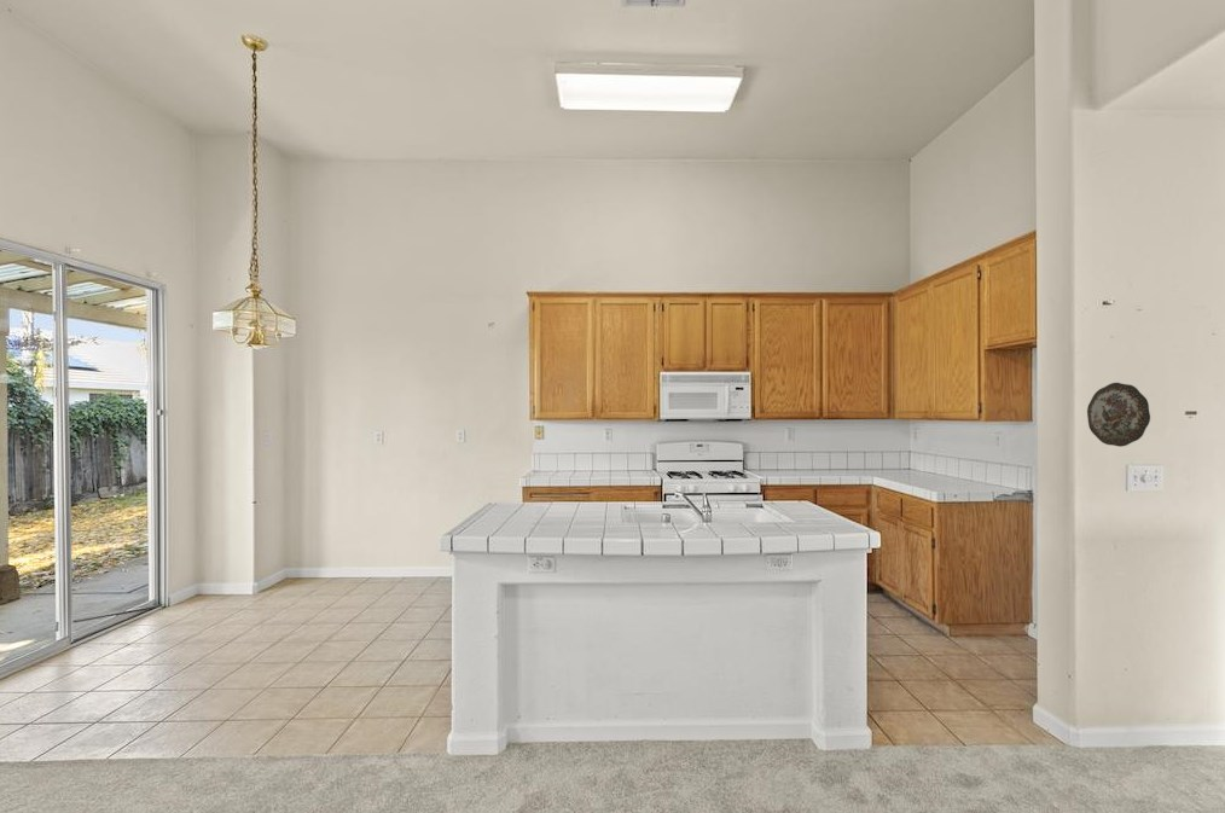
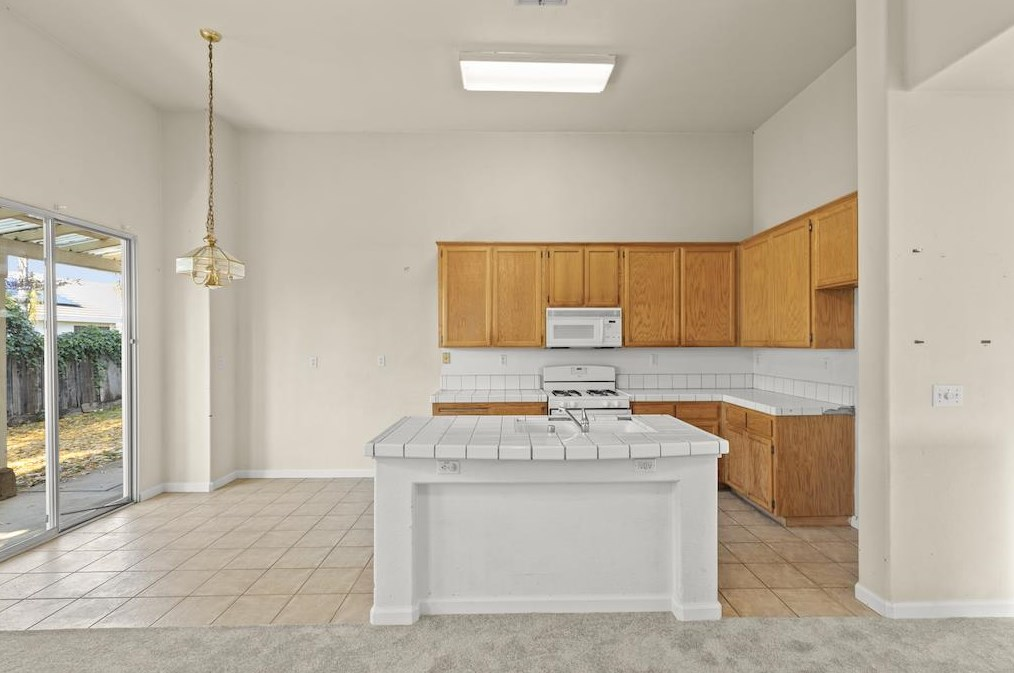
- decorative plate [1086,382,1151,448]
